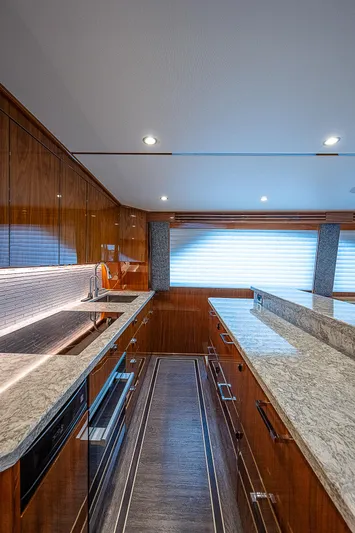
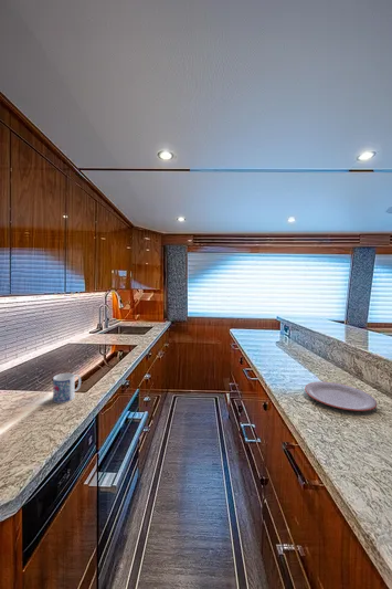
+ mug [52,372,82,404]
+ plate [304,380,378,412]
